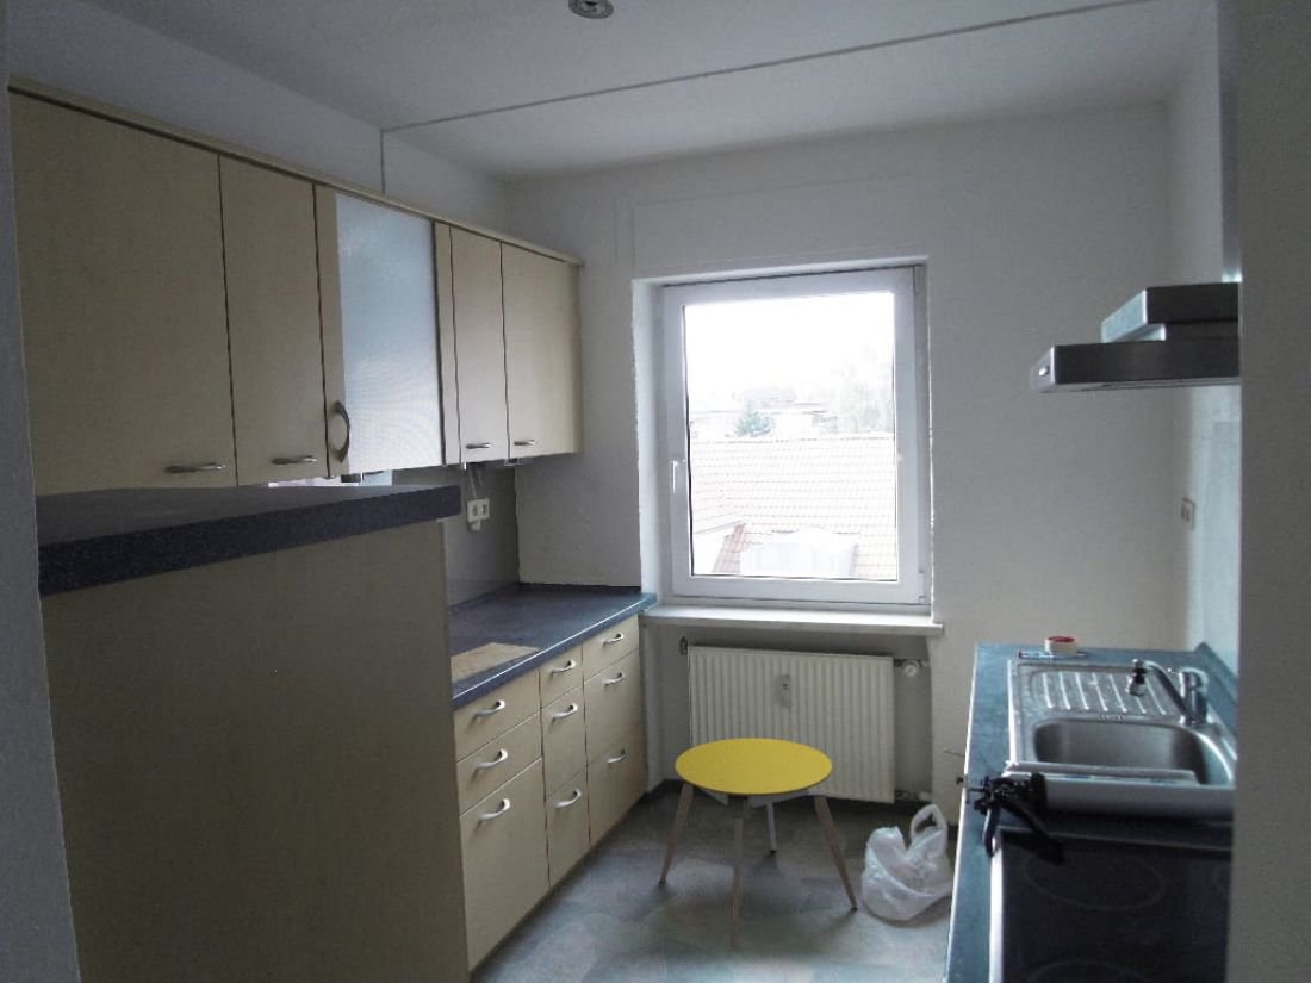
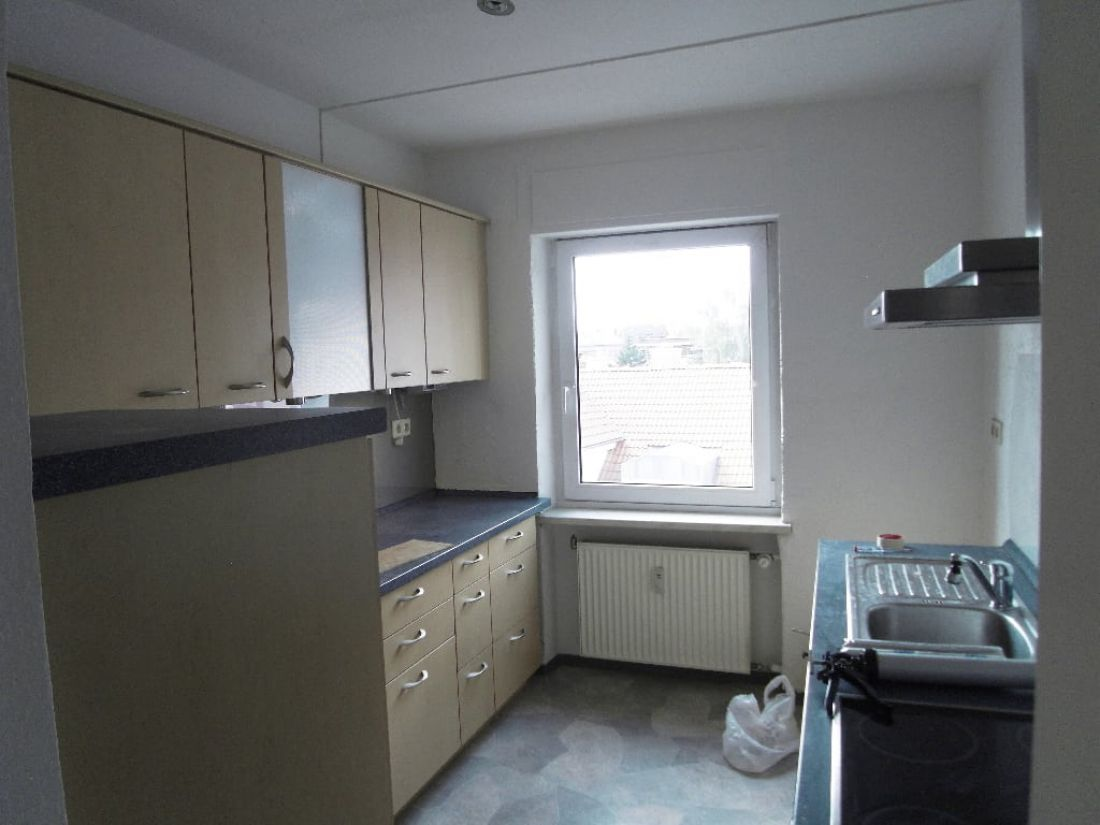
- stool [658,736,858,948]
